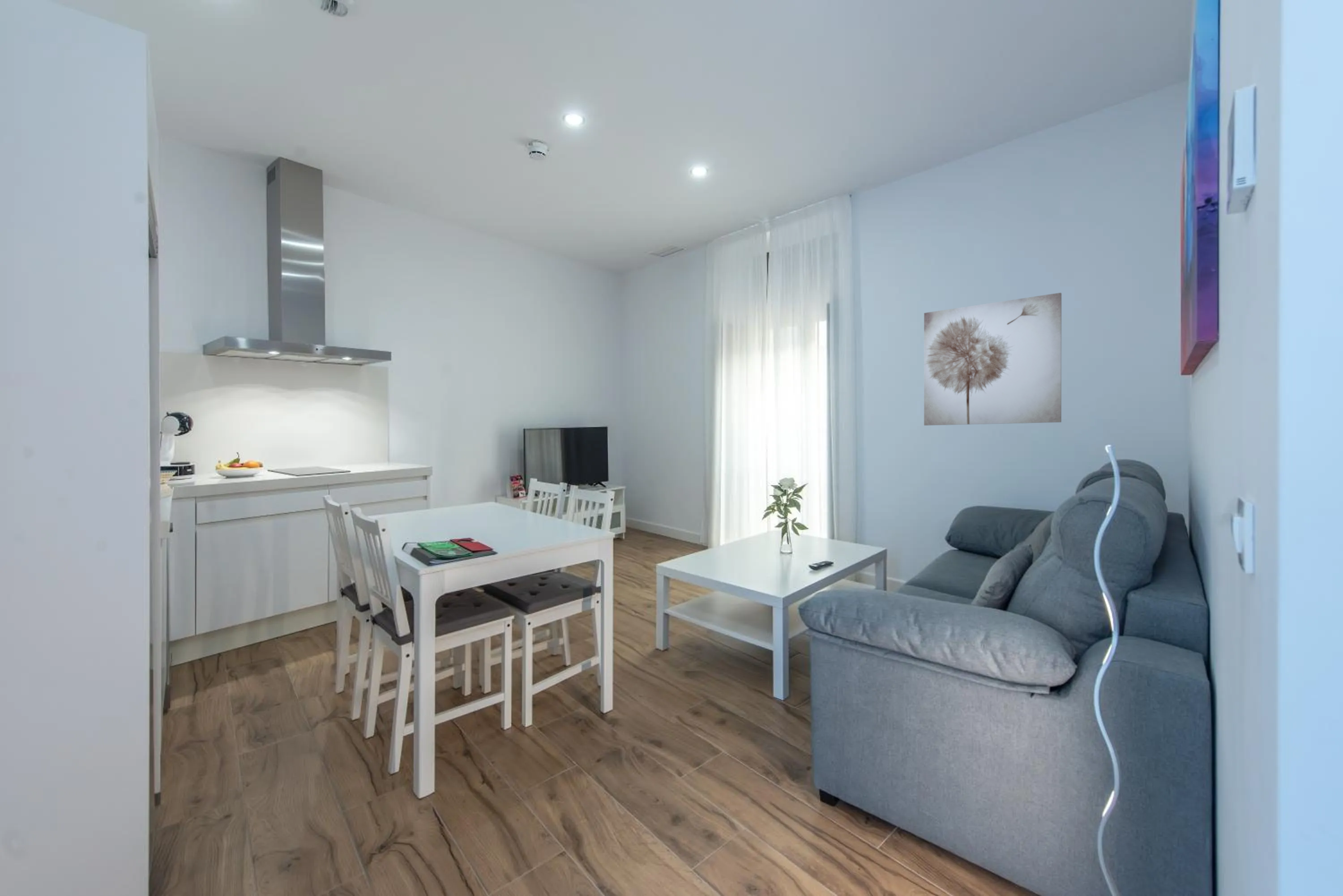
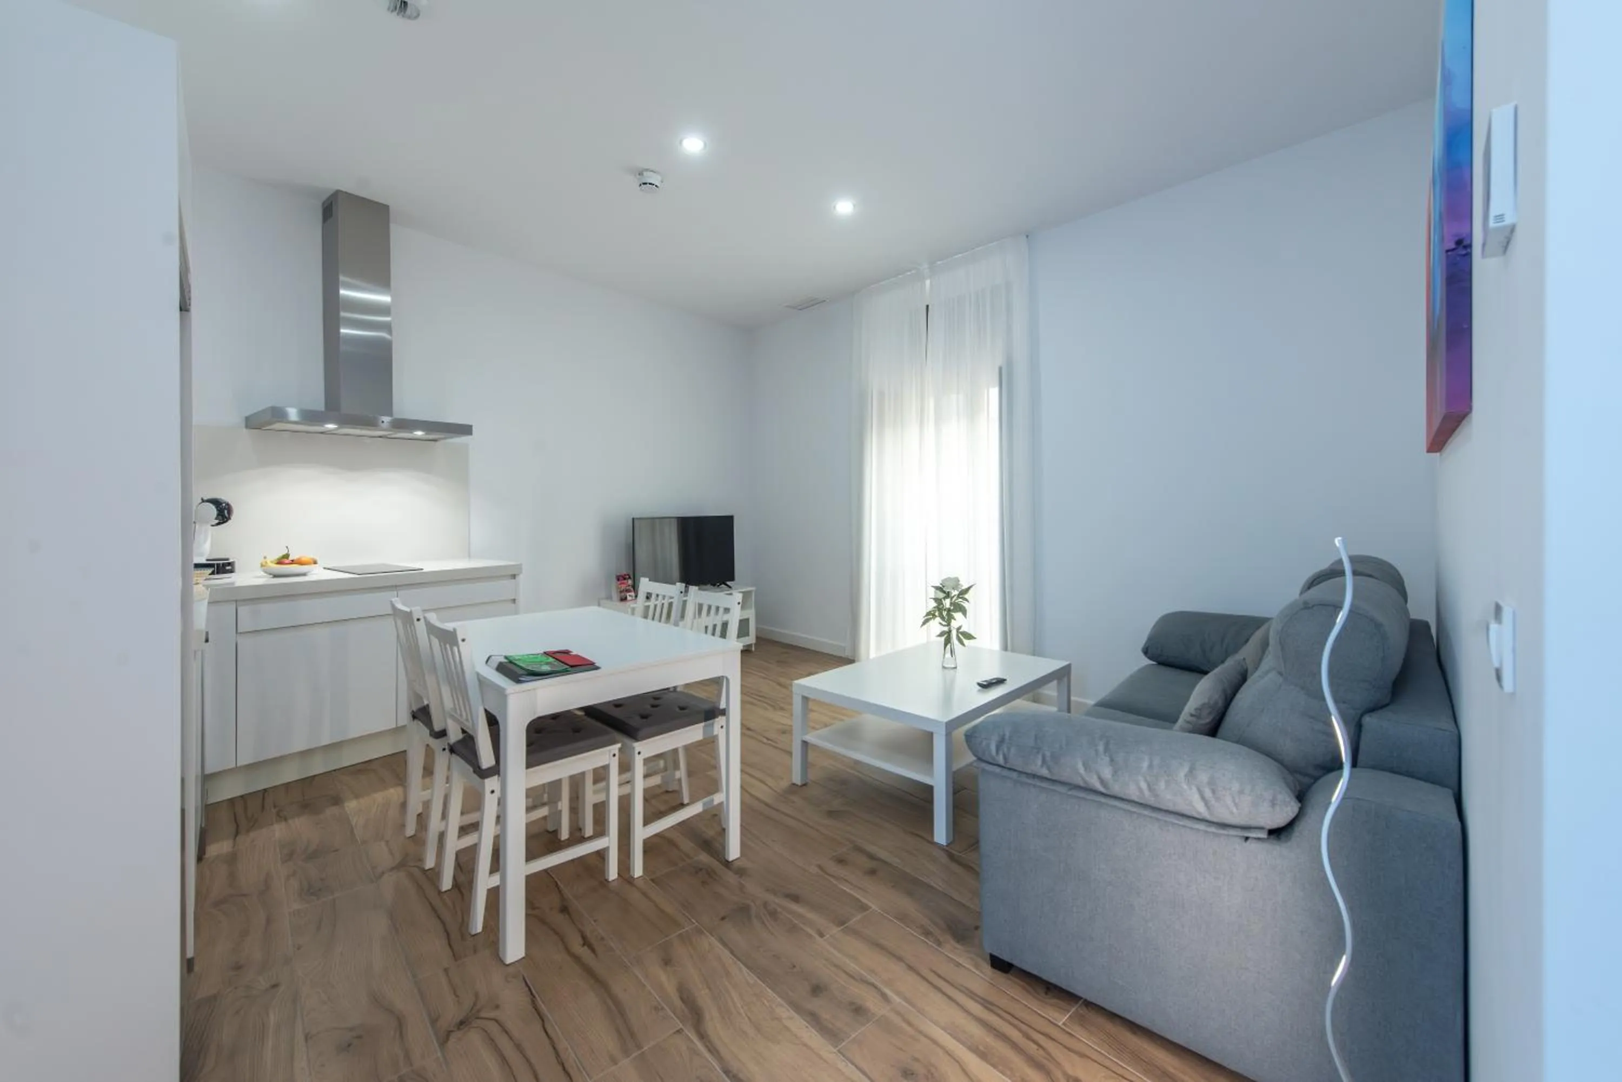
- wall art [924,292,1062,426]
